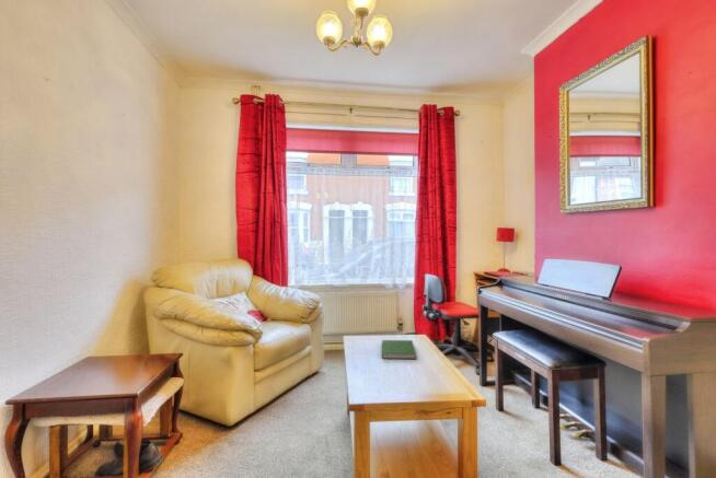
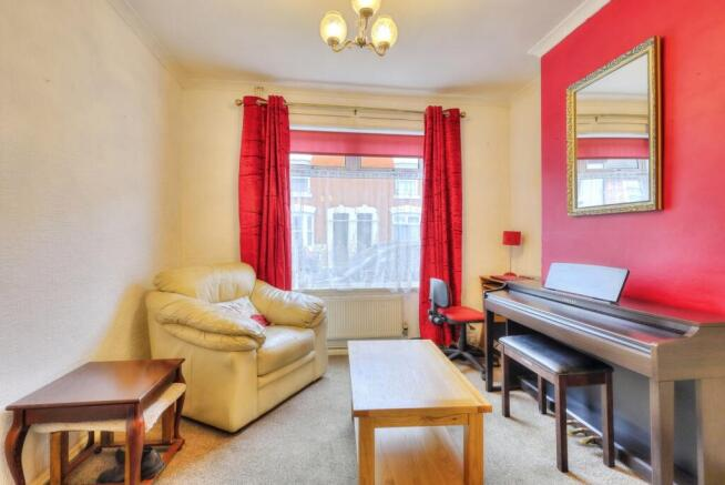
- hardcover book [381,339,417,360]
